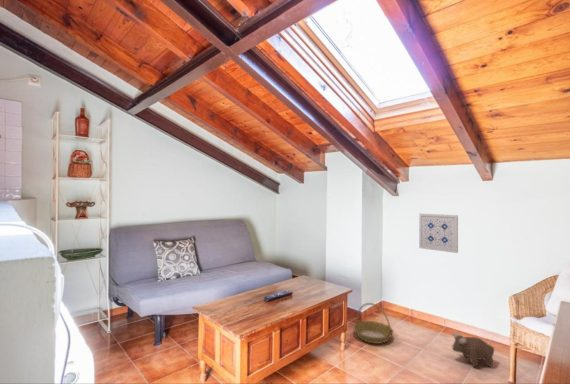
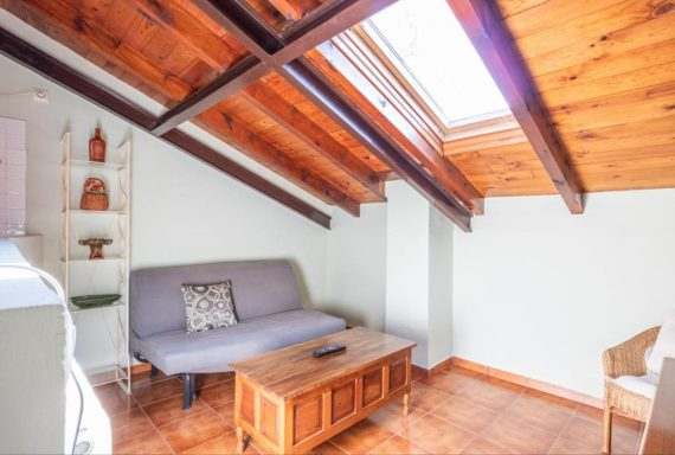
- plush toy [450,331,495,368]
- basket [352,302,394,345]
- wall art [418,213,459,254]
